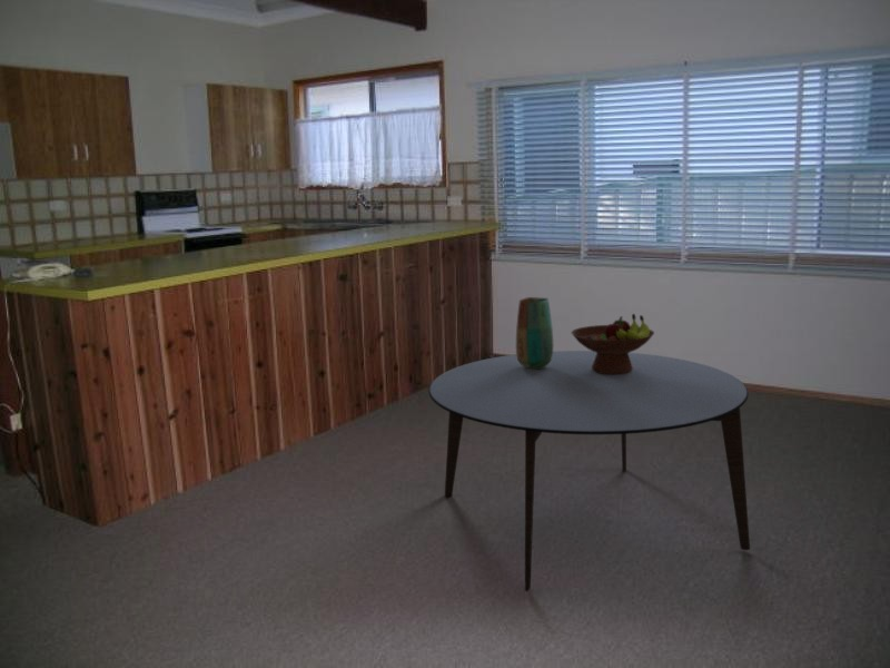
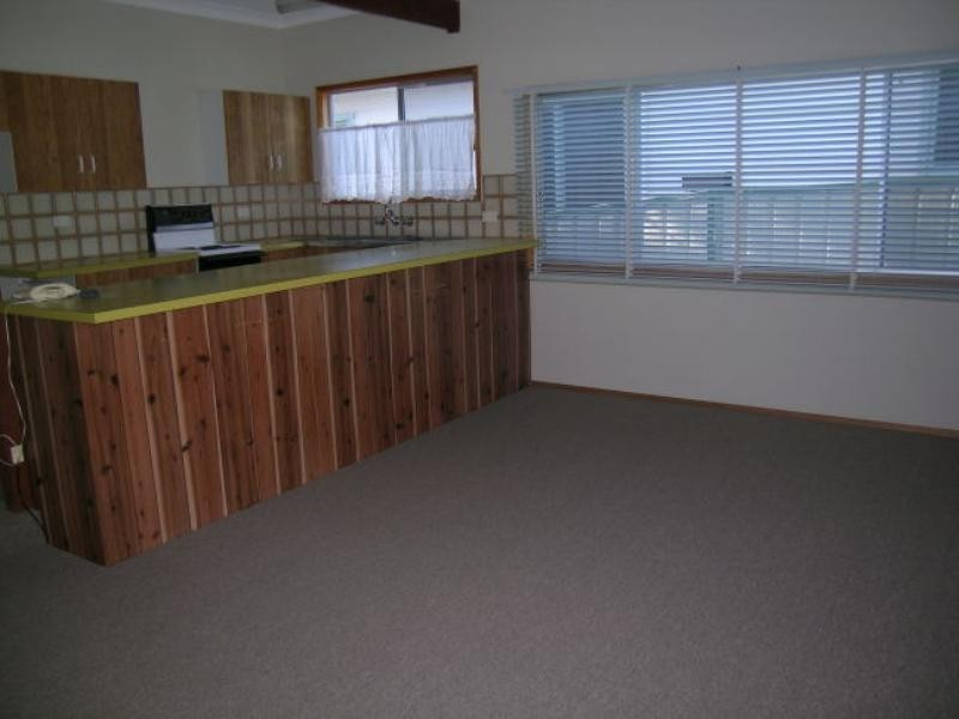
- dining table [428,350,751,592]
- vase [515,296,554,369]
- fruit bowl [571,313,655,374]
